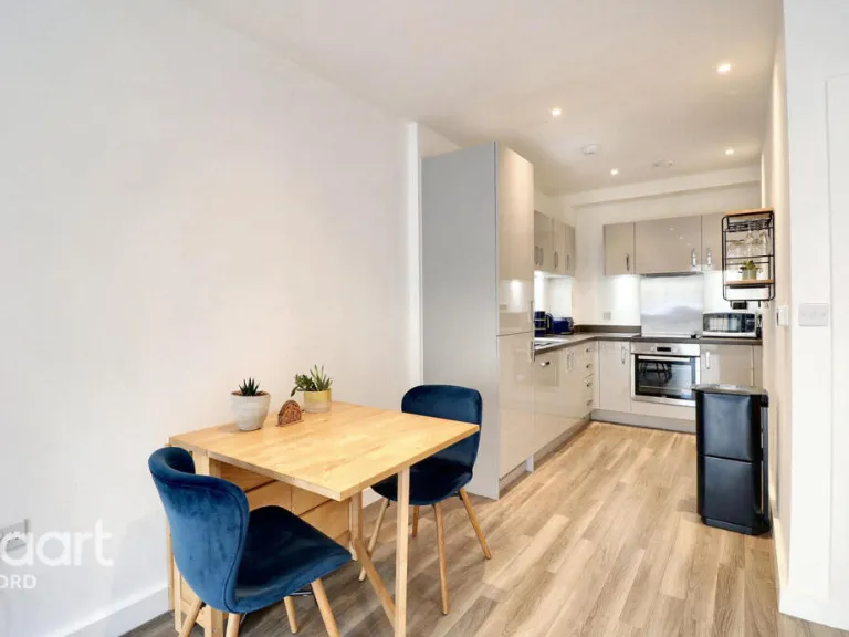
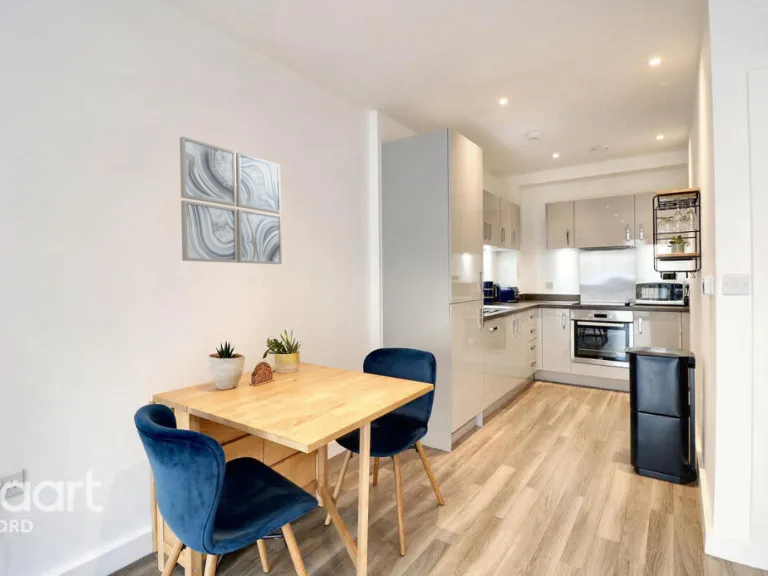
+ wall art [179,135,283,265]
